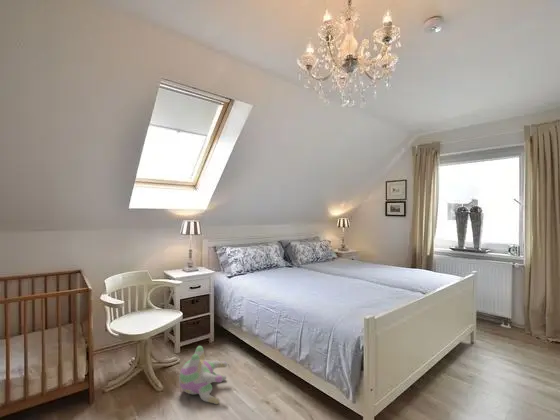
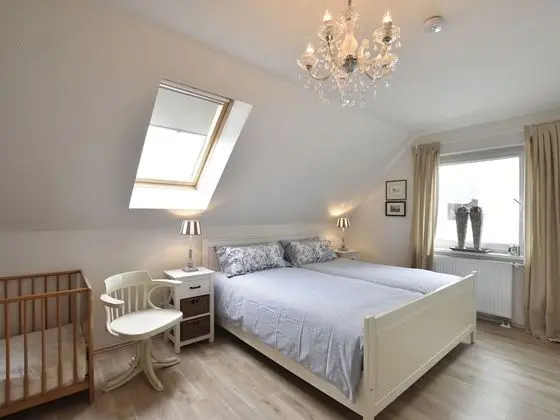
- plush toy [178,345,228,405]
